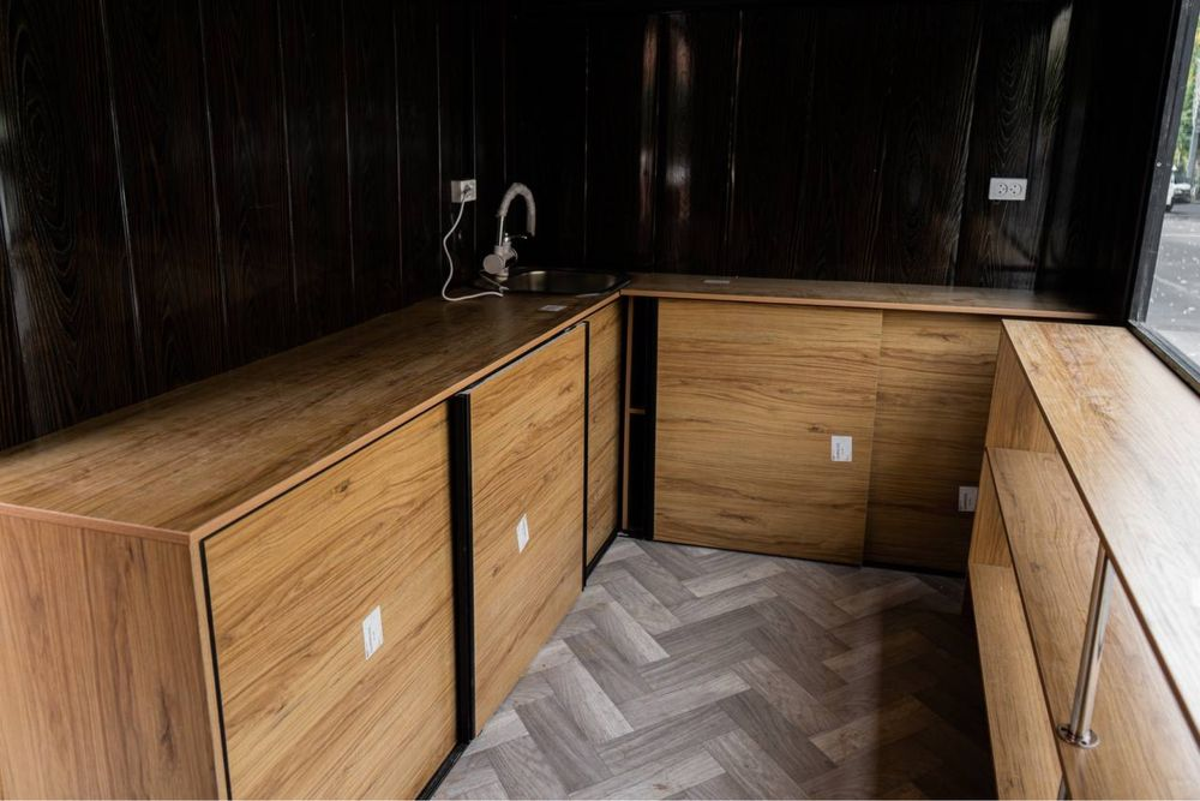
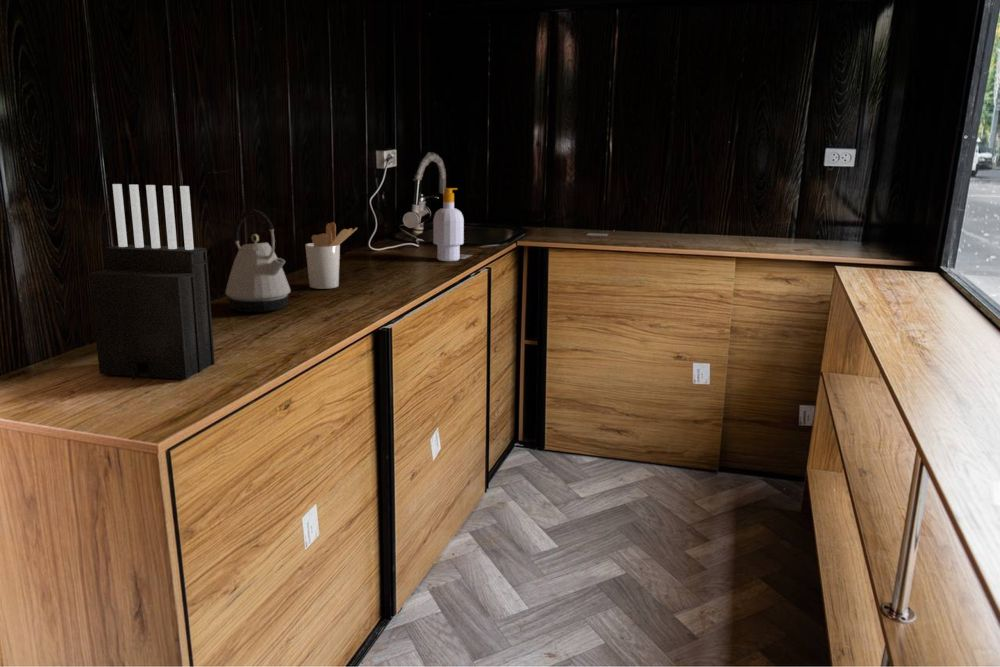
+ knife block [88,183,216,381]
+ kettle [225,208,291,313]
+ utensil holder [304,221,358,290]
+ soap bottle [432,187,465,262]
